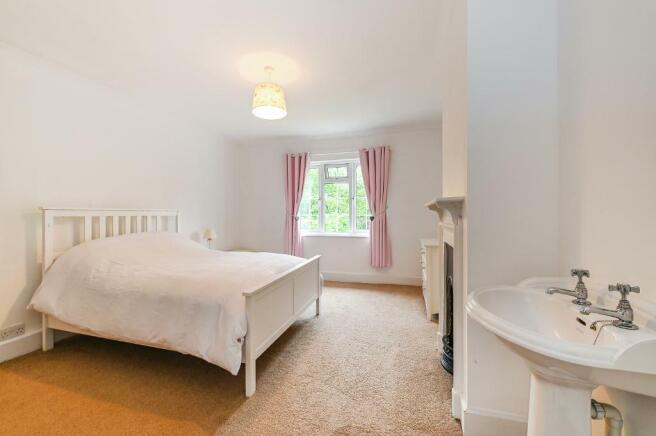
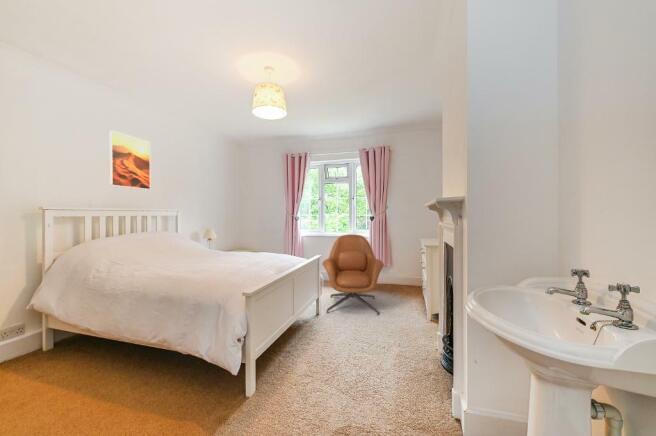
+ armchair [321,233,385,316]
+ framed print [108,129,151,191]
